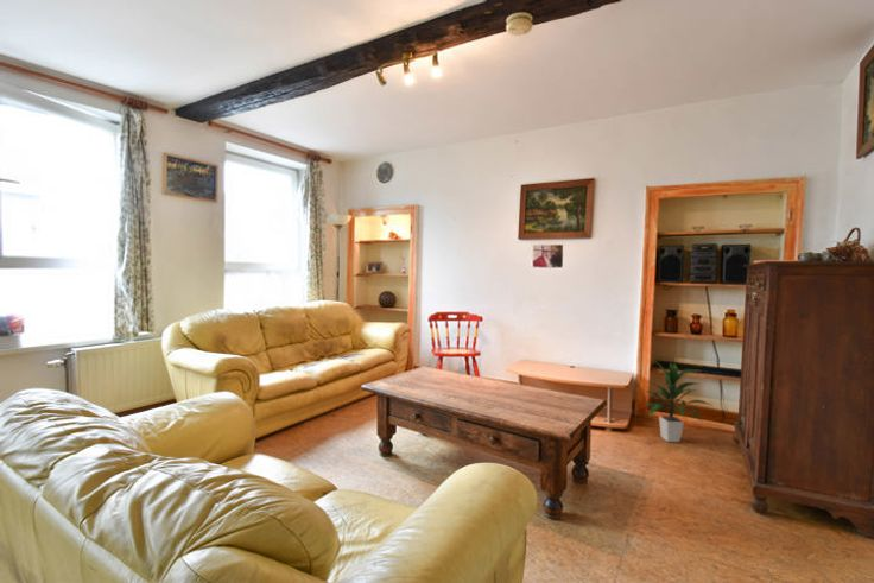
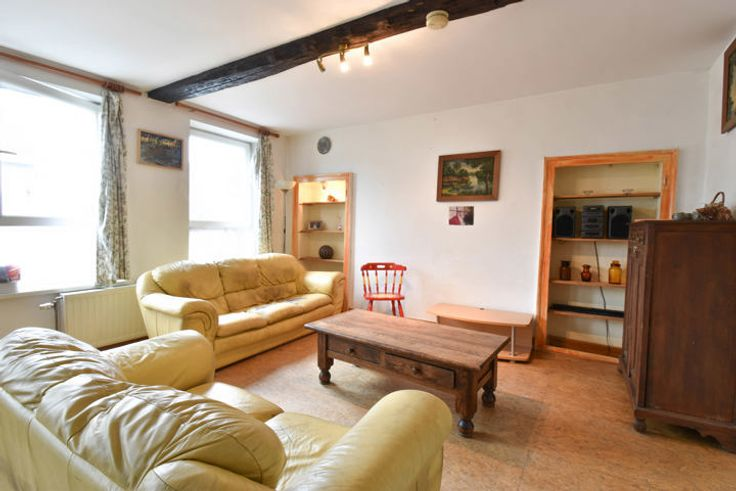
- indoor plant [640,361,715,443]
